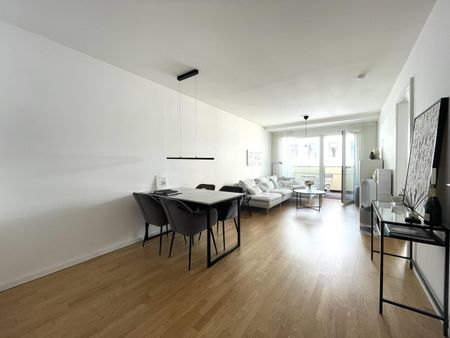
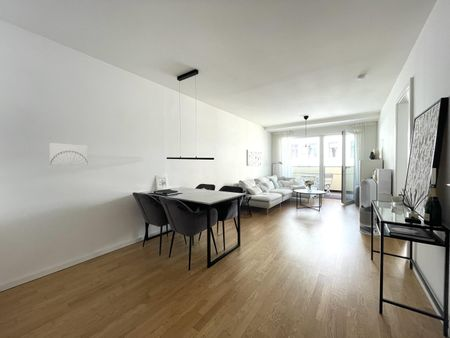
+ wall art [48,142,89,166]
